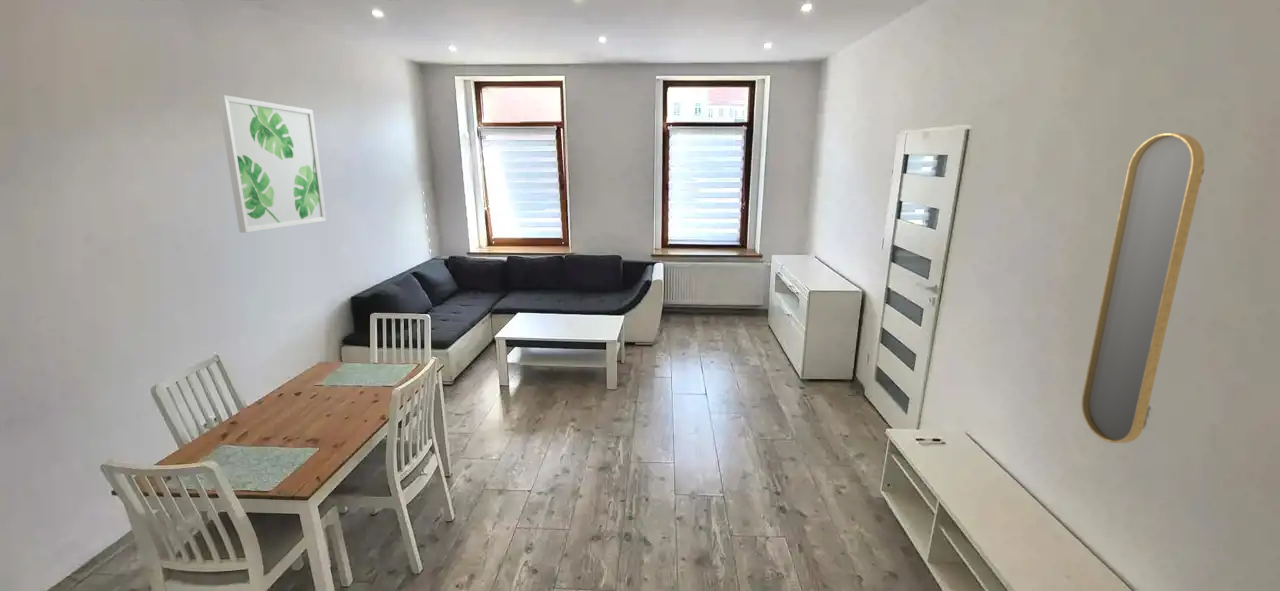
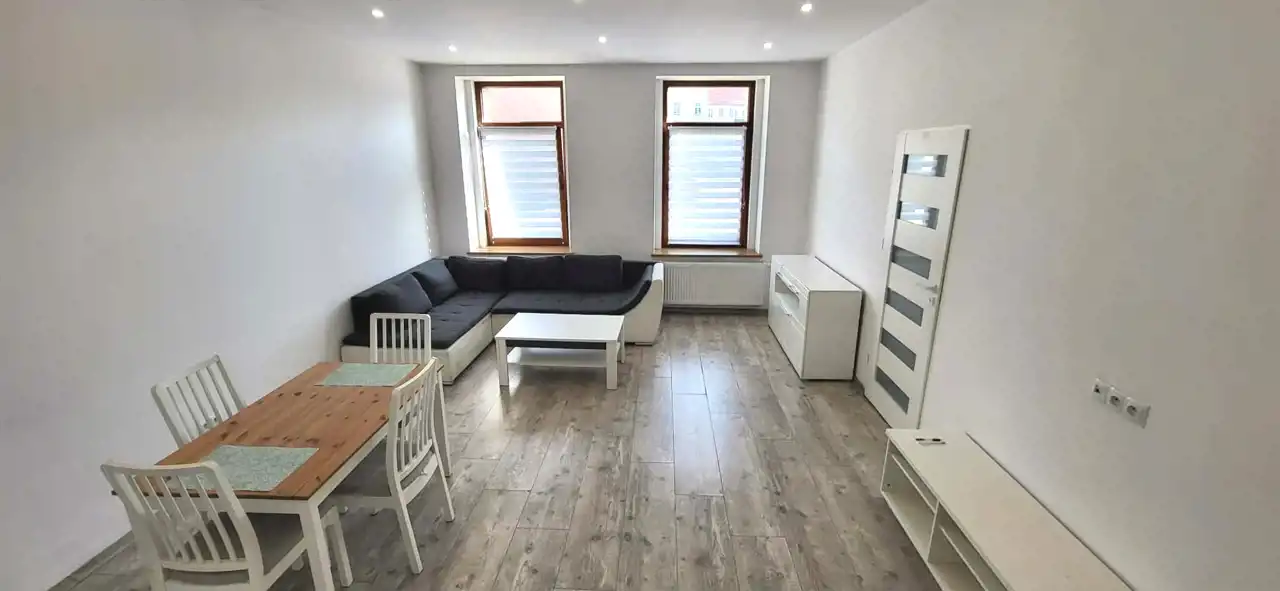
- home mirror [1080,132,1205,444]
- wall art [216,94,327,234]
